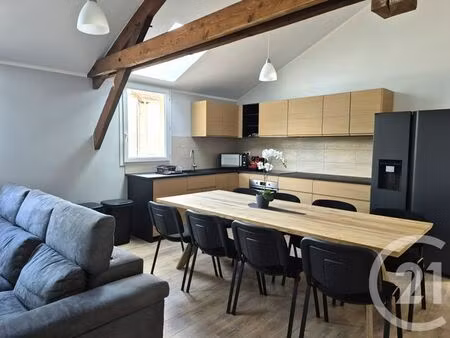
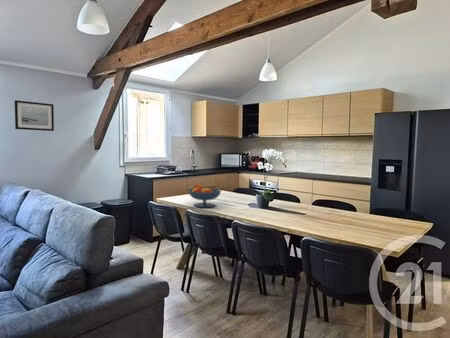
+ fruit bowl [187,183,222,208]
+ wall art [14,99,55,132]
